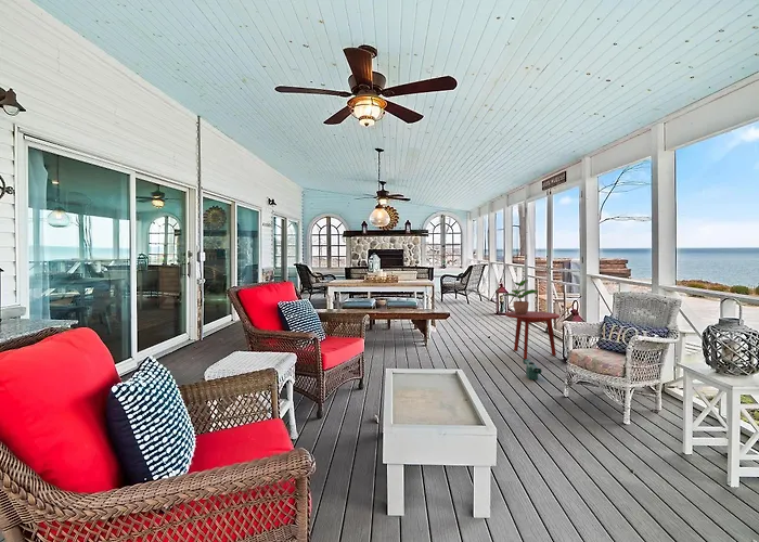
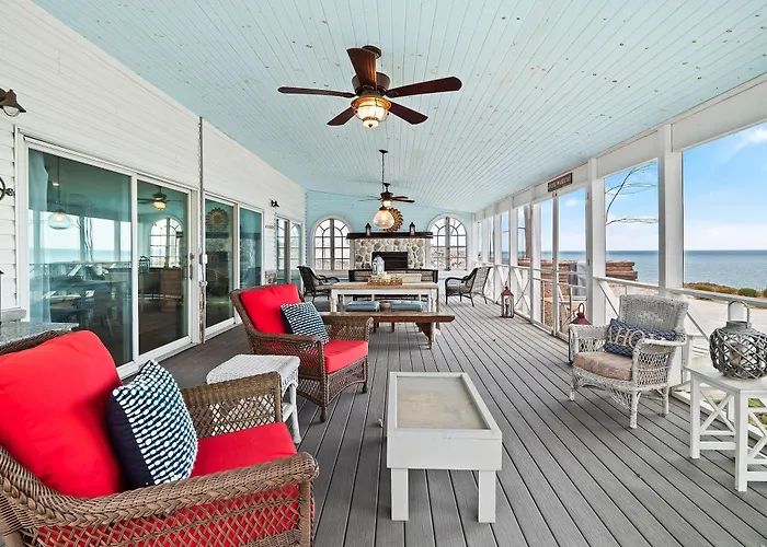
- potted plant [502,279,539,314]
- watering can [523,359,543,380]
- side table [504,310,561,360]
